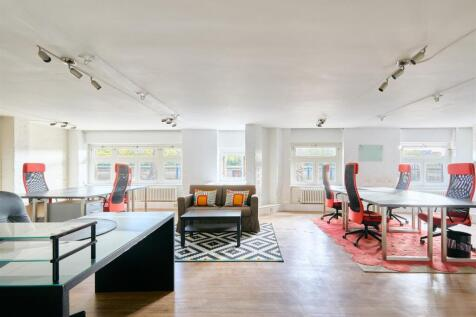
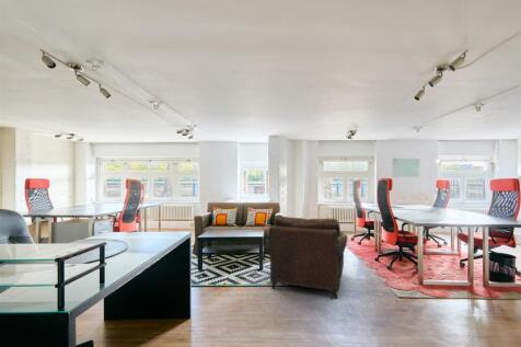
+ leather [268,215,348,301]
